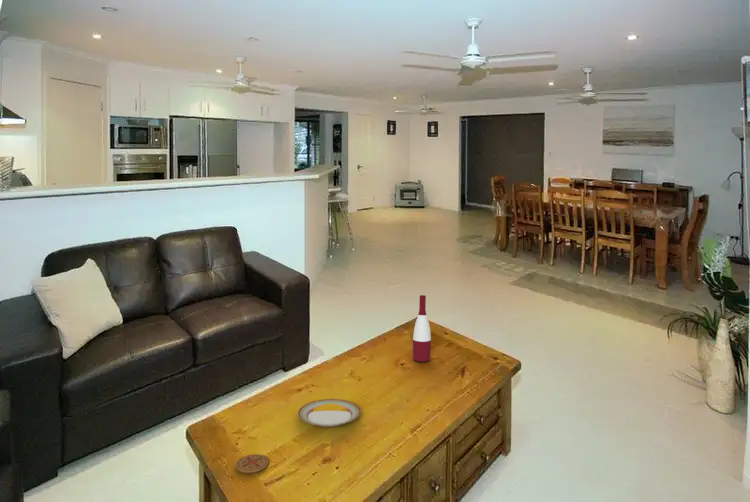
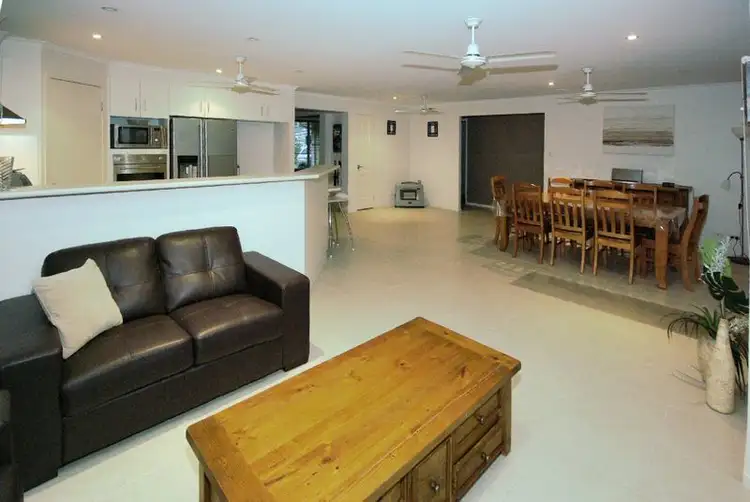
- alcohol [412,294,432,362]
- coaster [235,453,270,474]
- plate [297,398,362,427]
